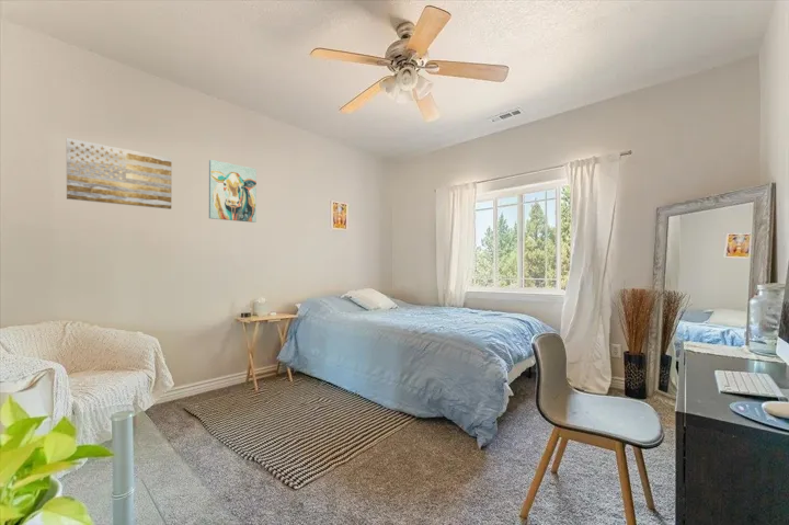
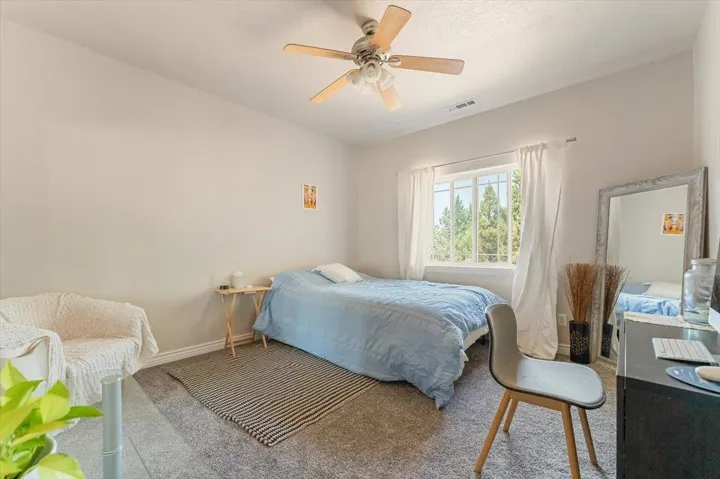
- wall art [208,159,258,224]
- wall art [66,137,173,210]
